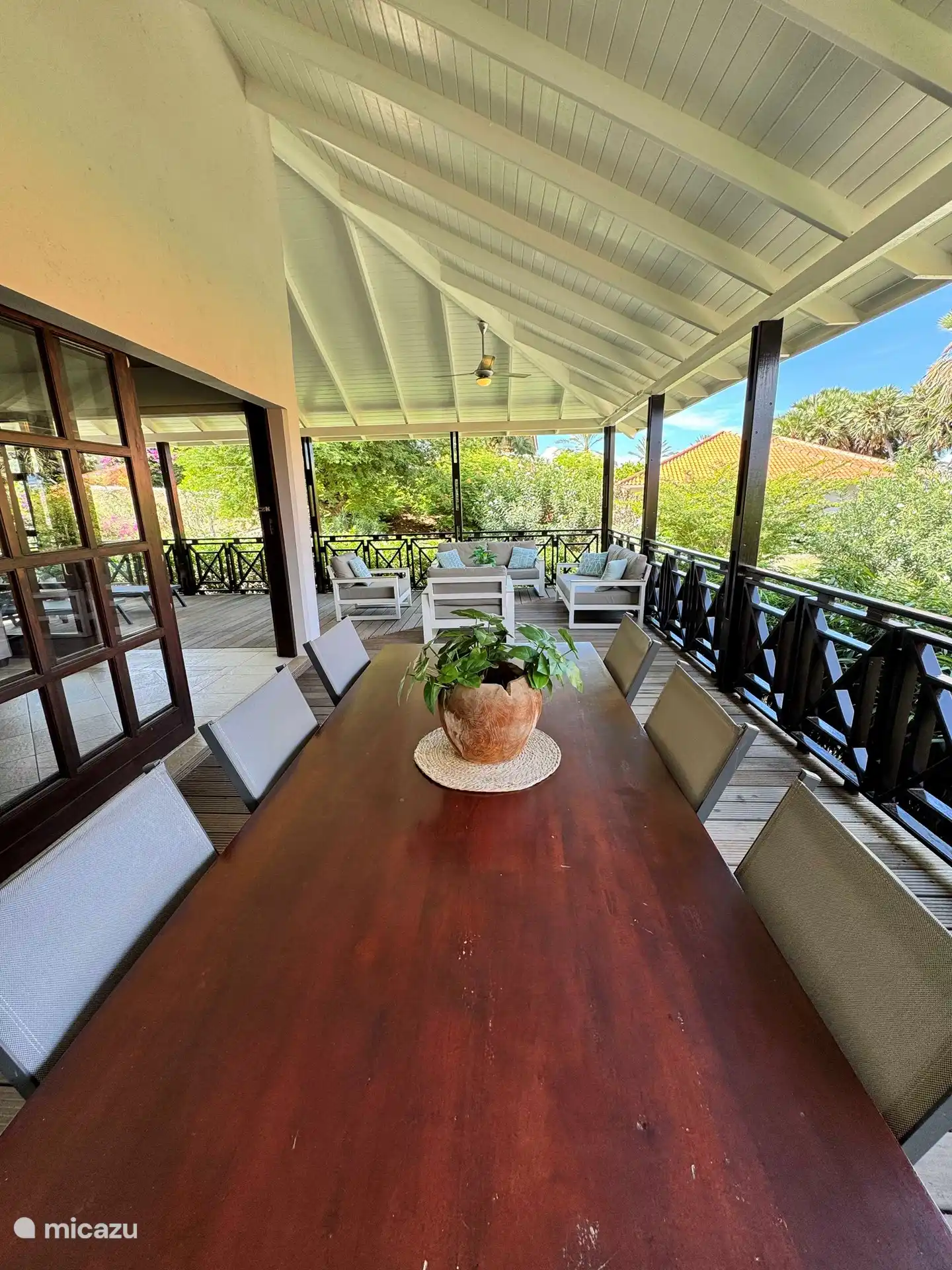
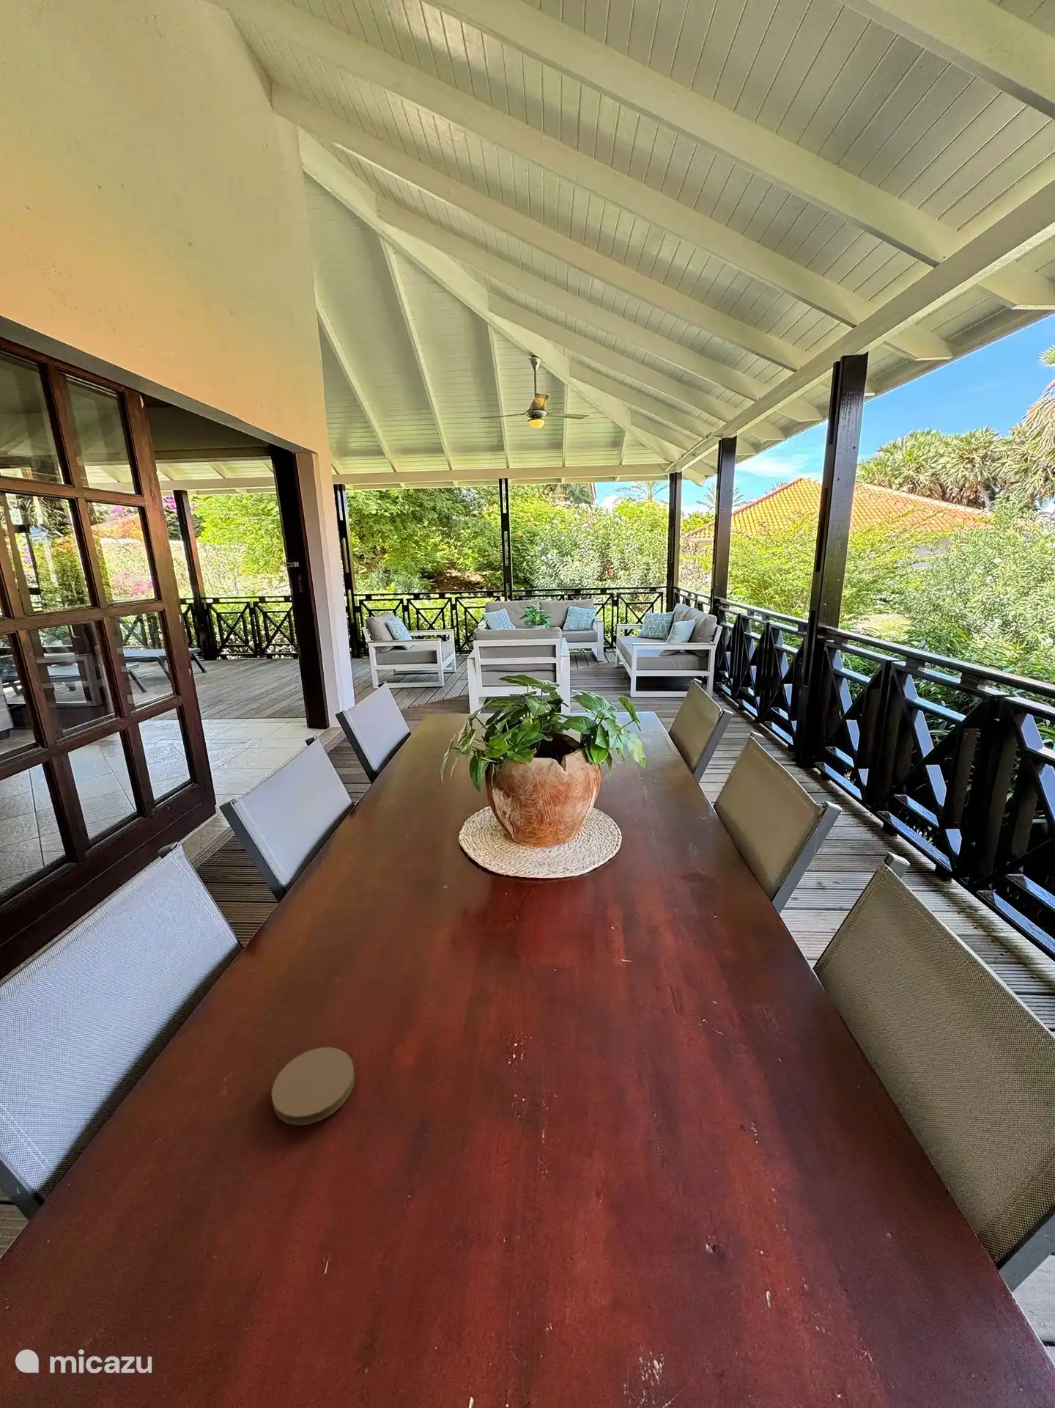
+ coaster [270,1047,356,1126]
